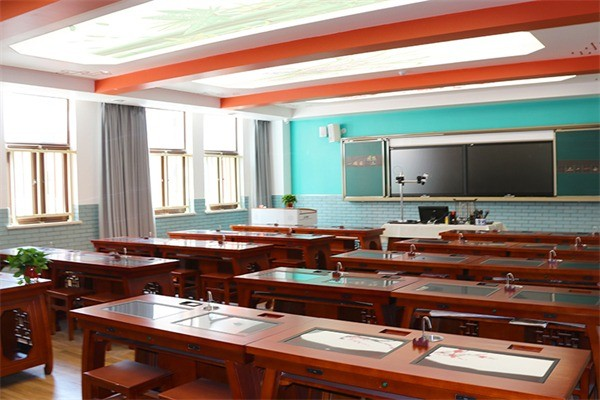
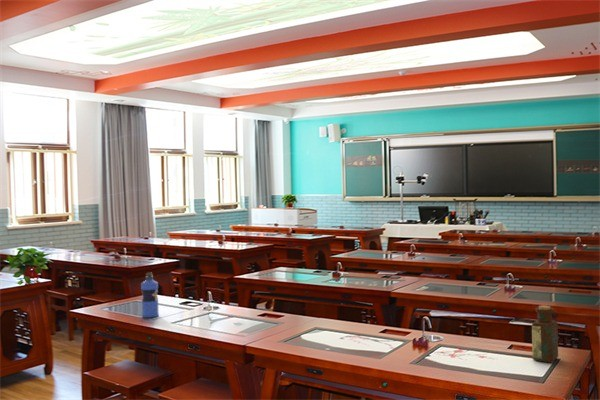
+ water bottle [140,271,160,319]
+ bottle [531,304,559,364]
